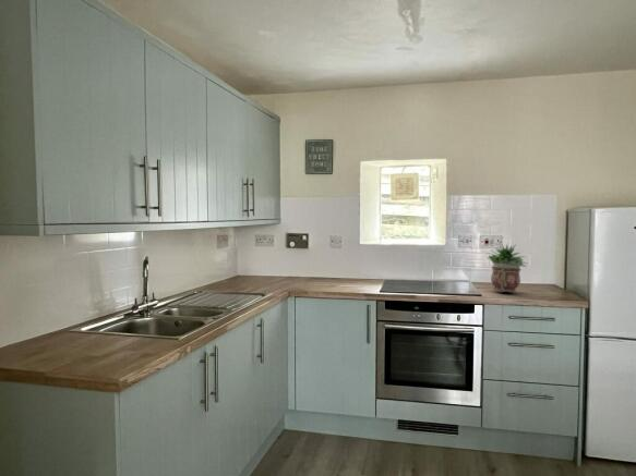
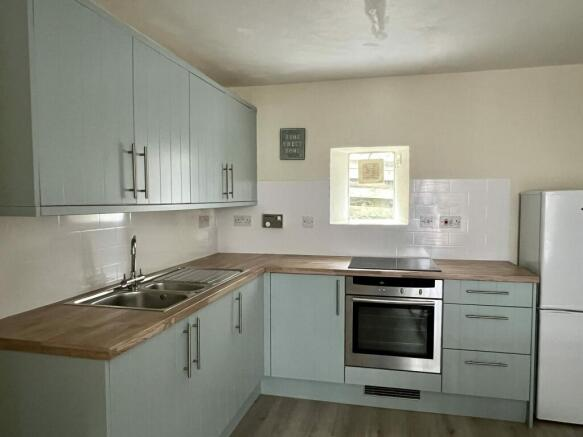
- potted plant [484,243,528,293]
